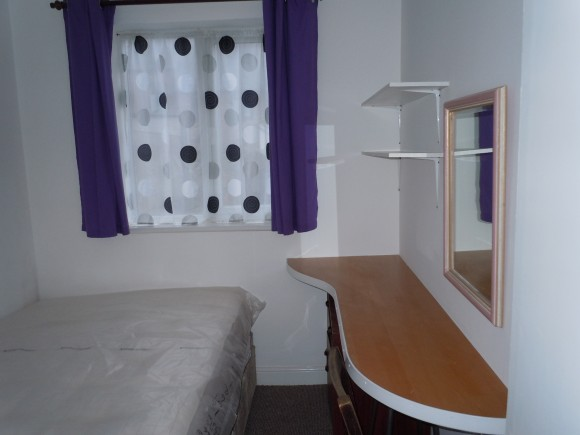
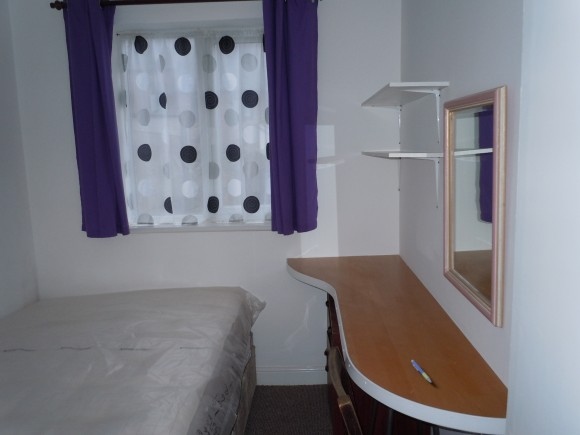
+ pen [410,359,432,384]
